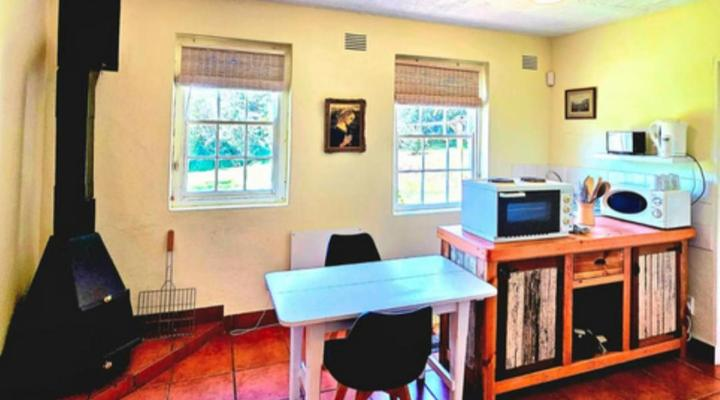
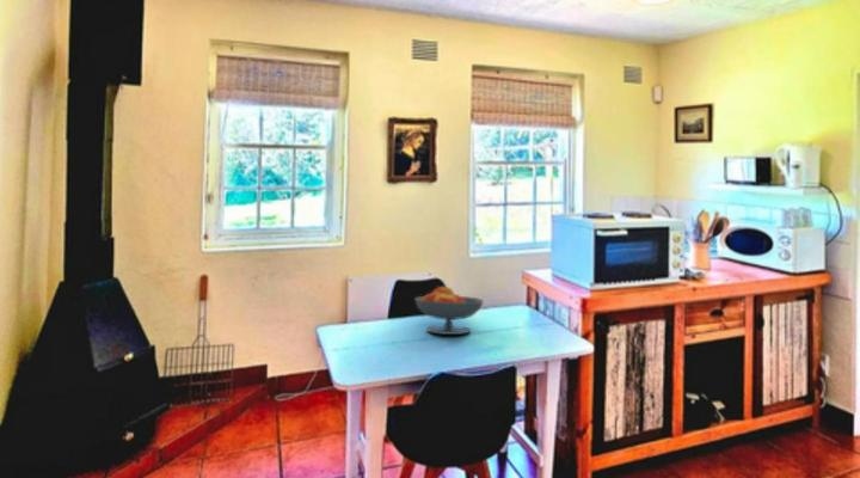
+ fruit bowl [413,286,485,336]
